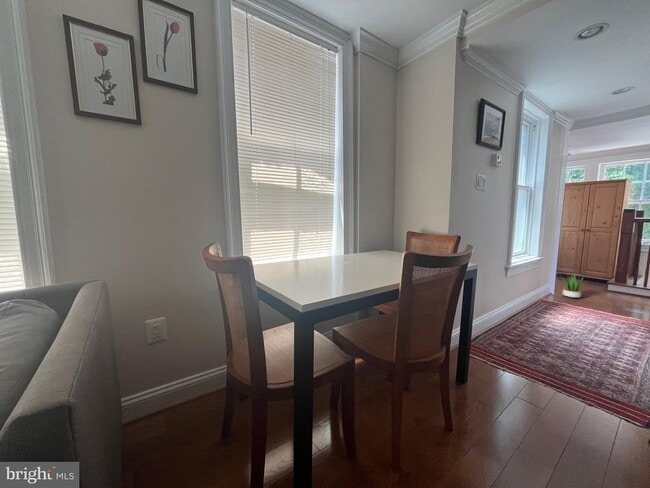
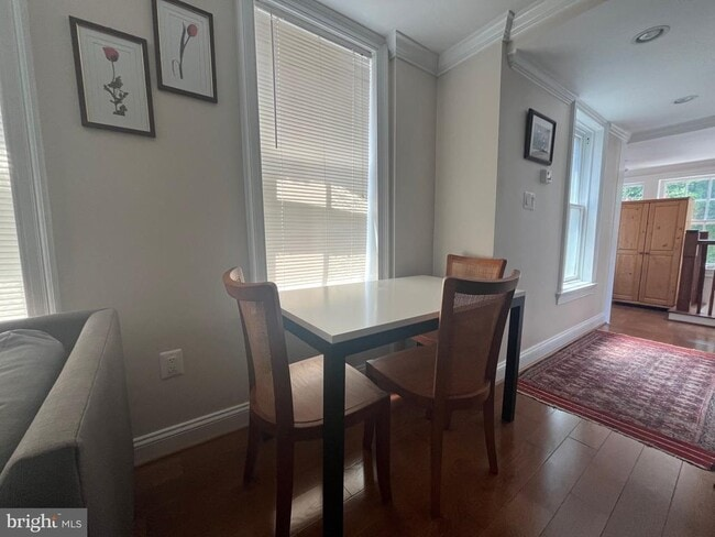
- potted plant [560,274,588,299]
